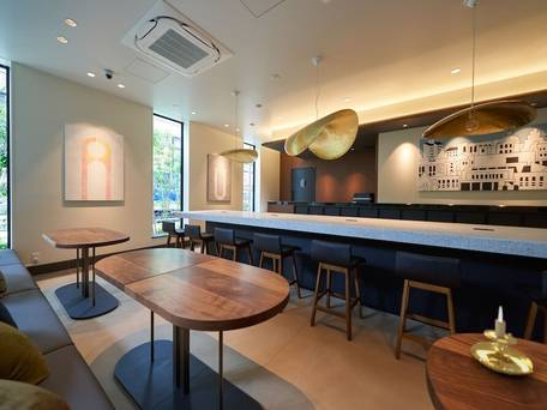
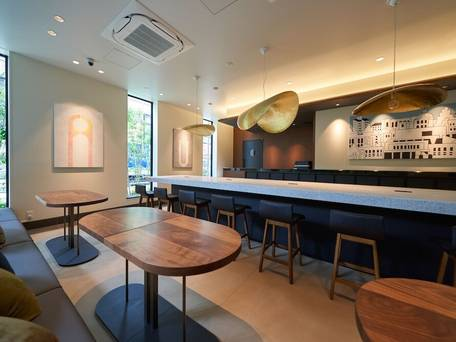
- candle holder [469,306,534,376]
